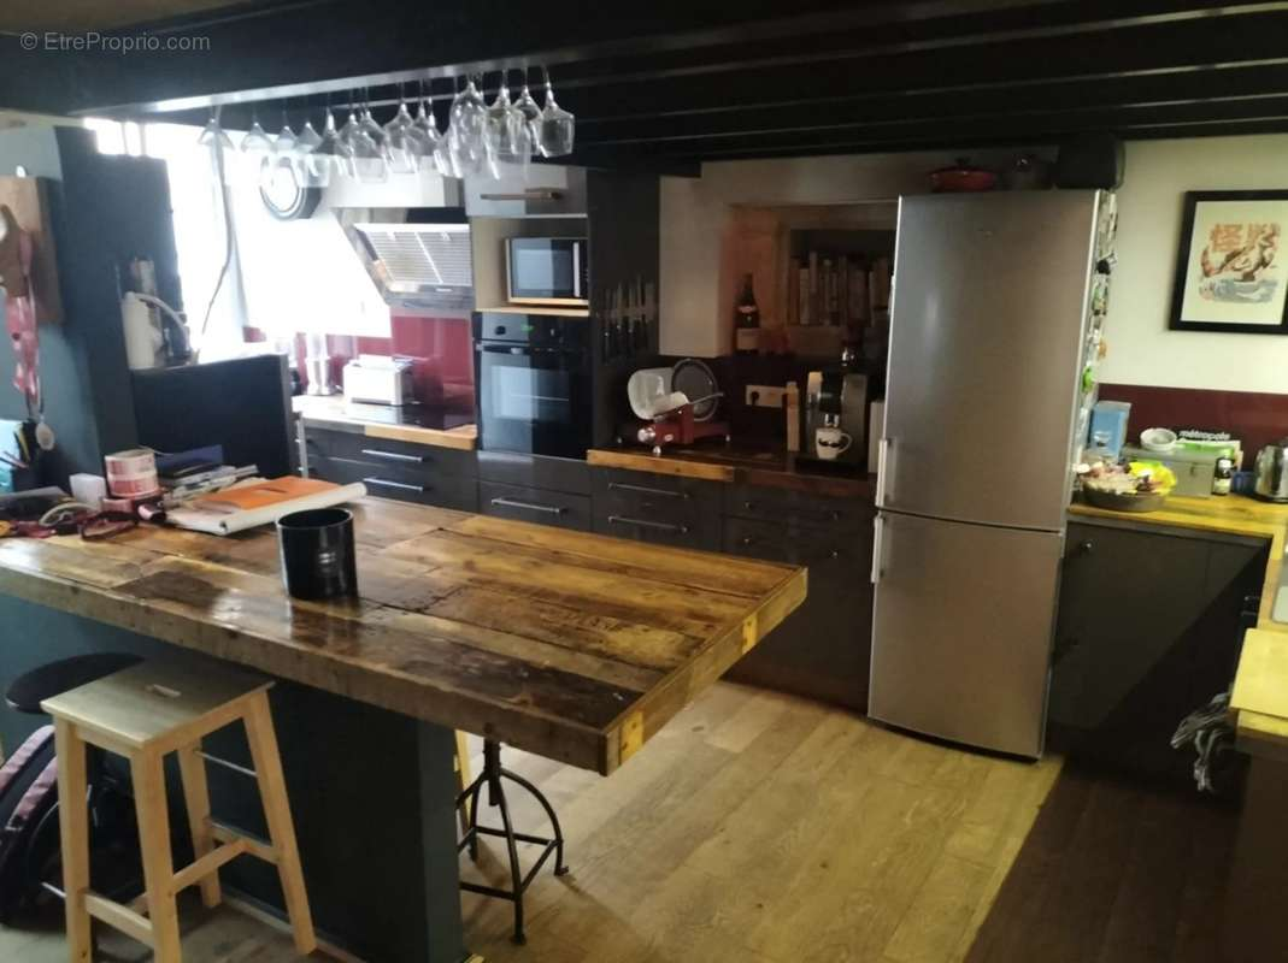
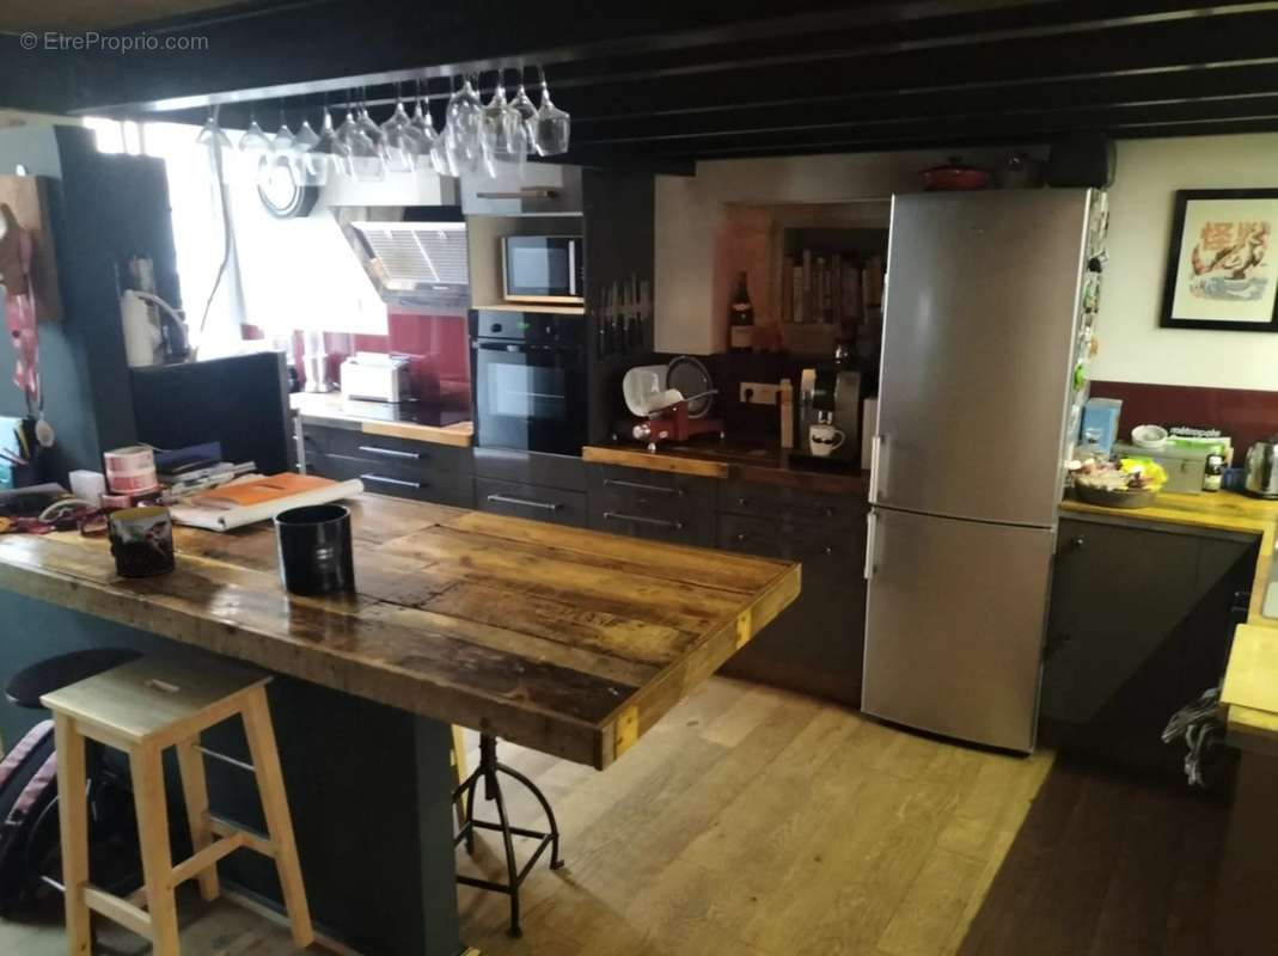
+ mug [105,505,177,577]
